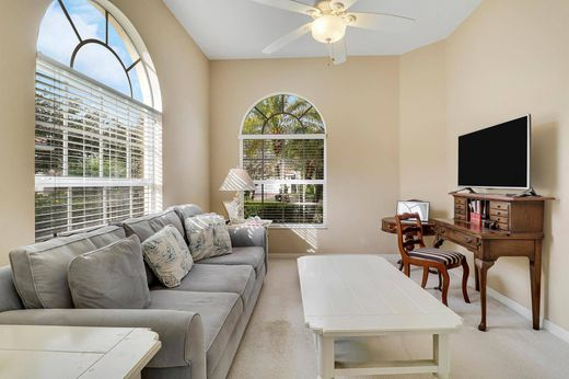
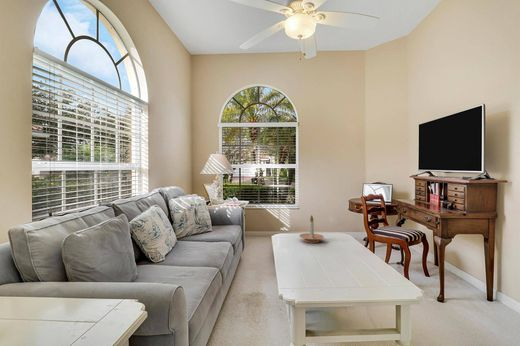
+ candle holder [299,214,325,244]
